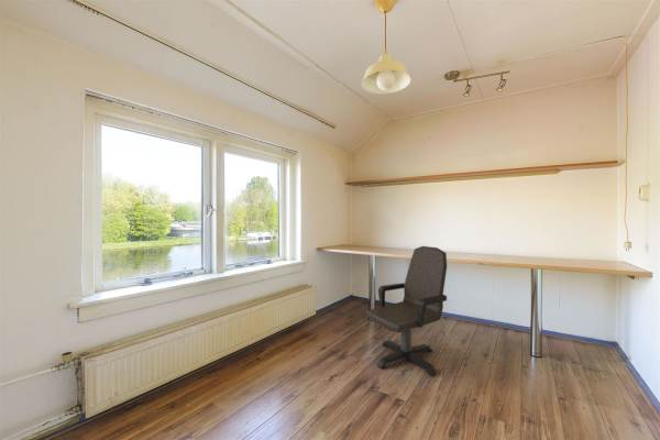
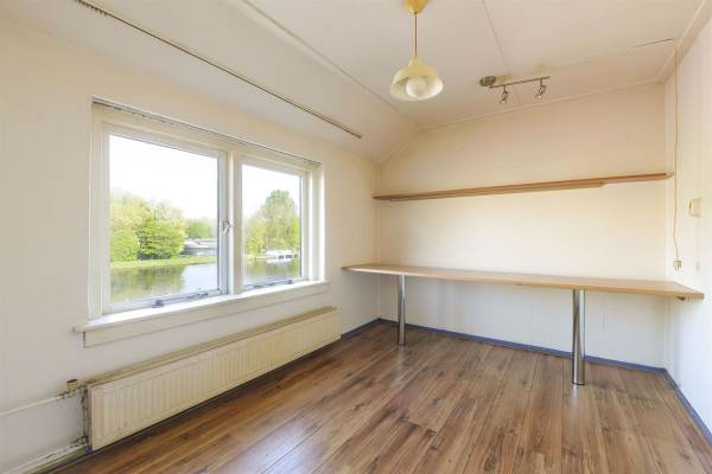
- office chair [364,245,448,377]
